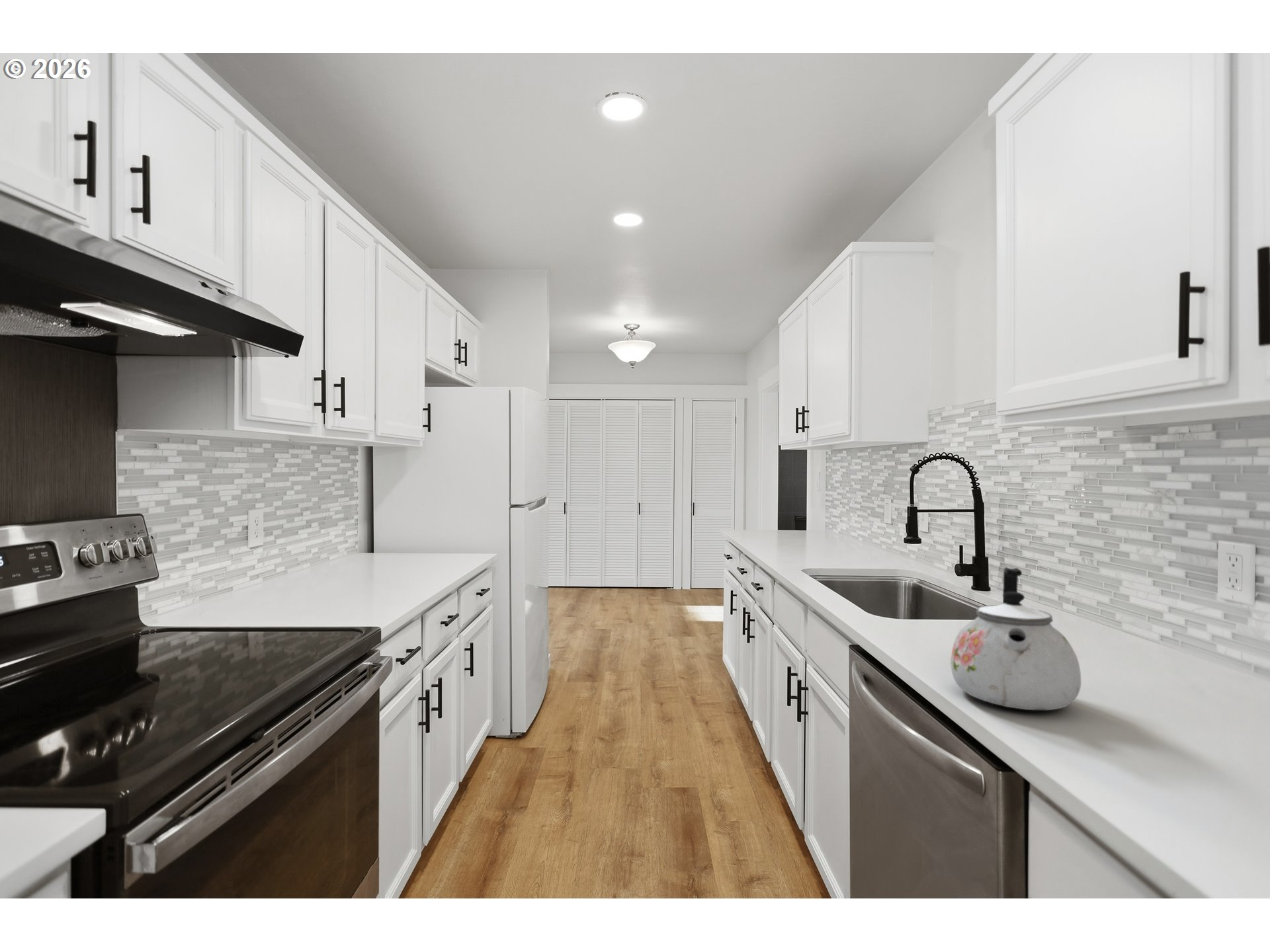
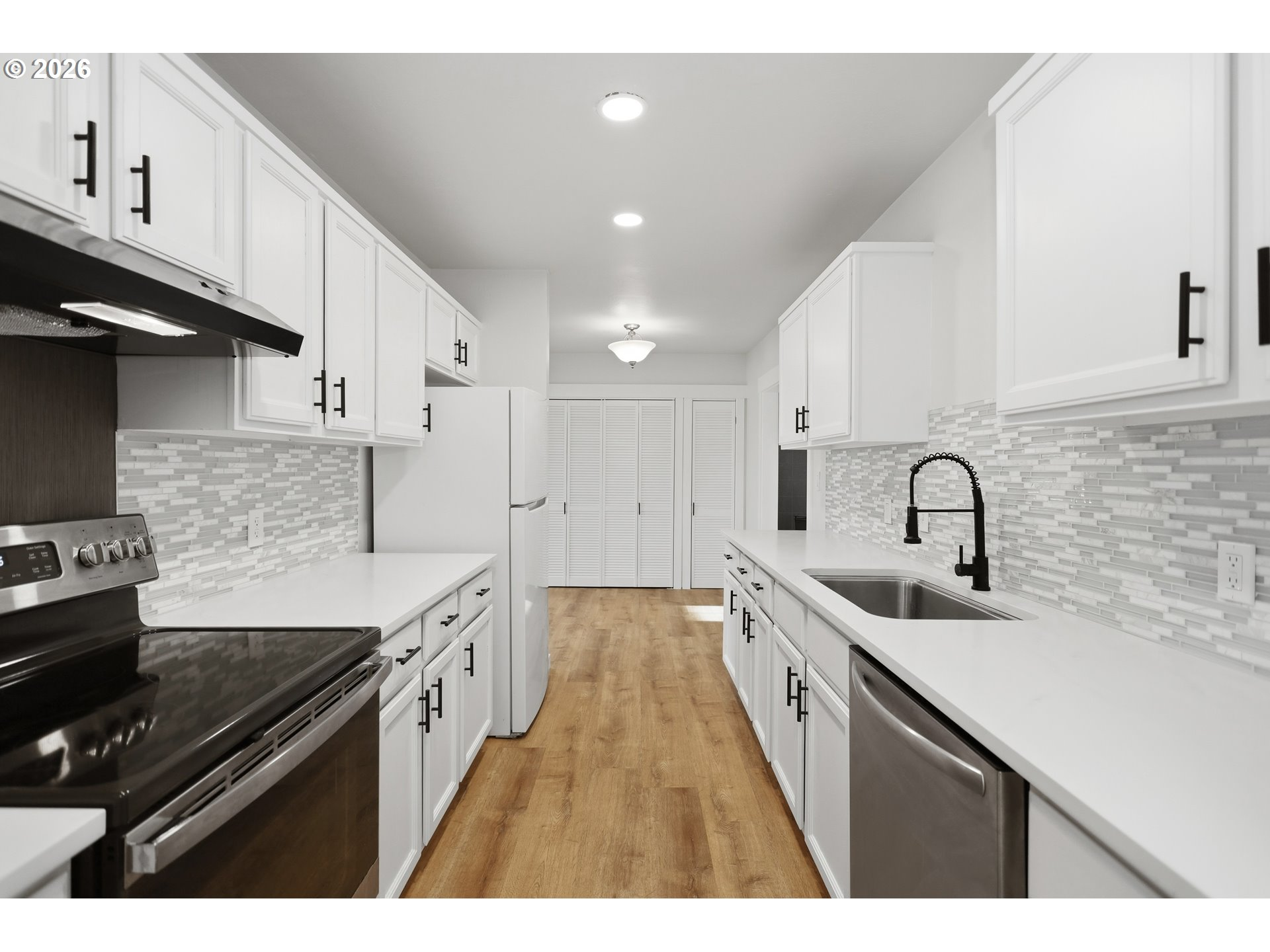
- kettle [950,567,1081,711]
